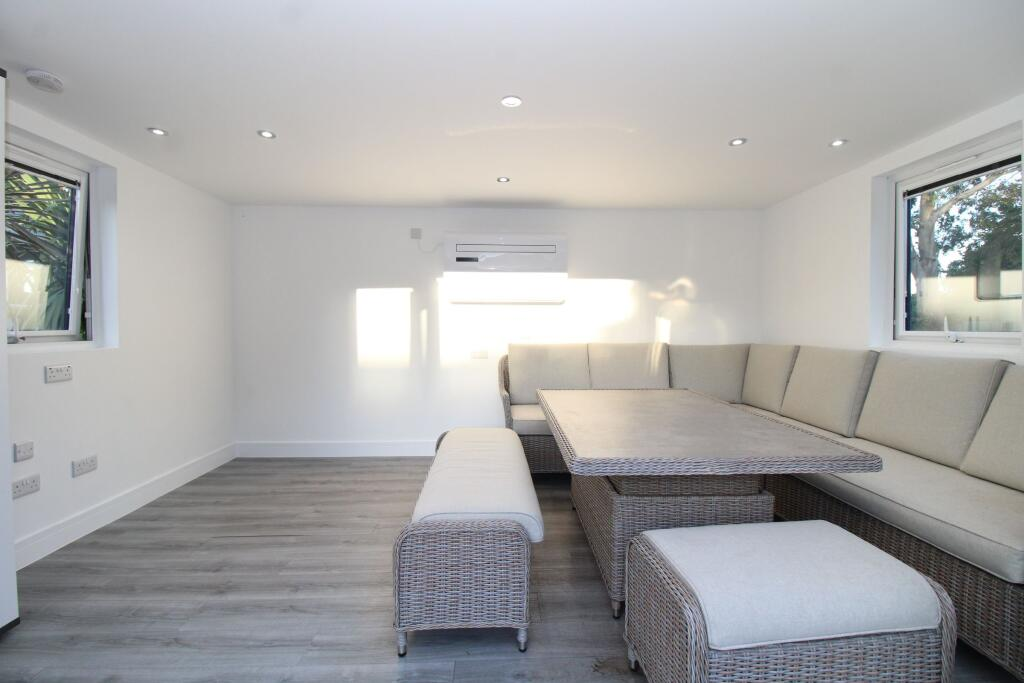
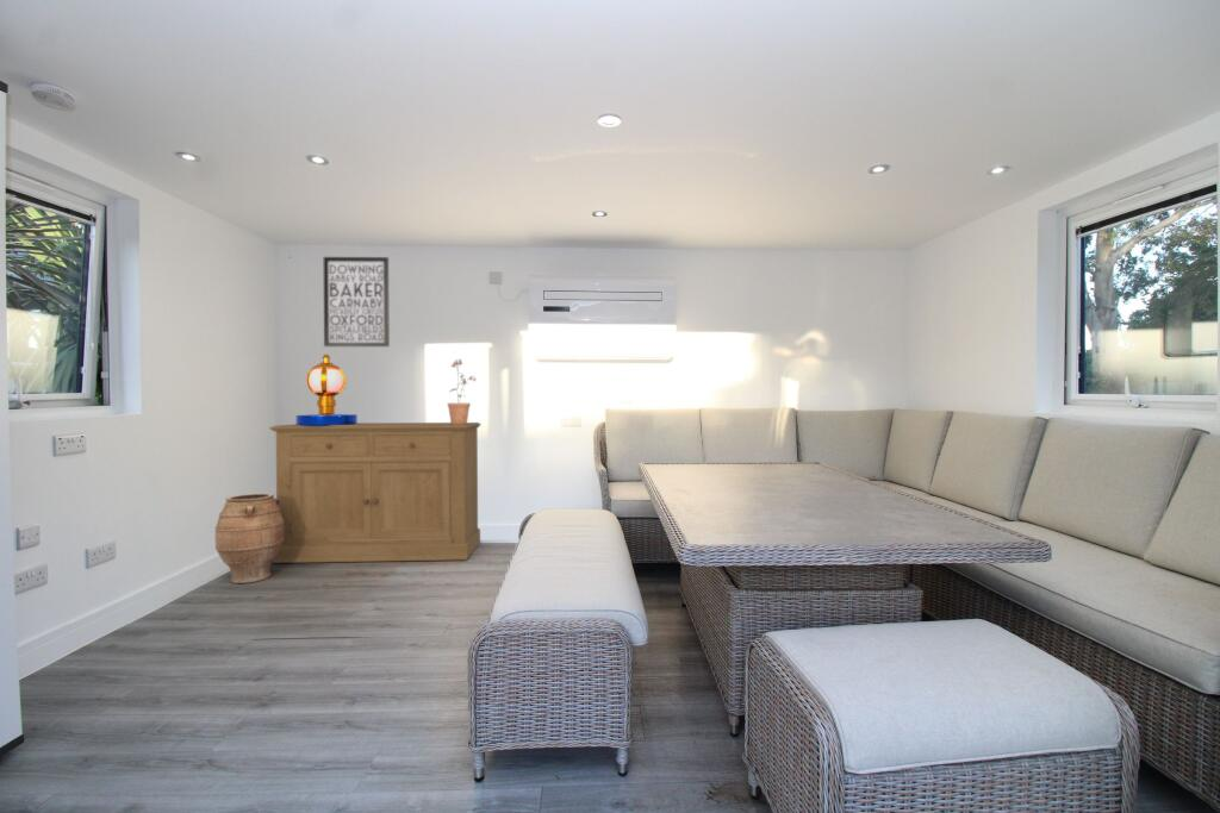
+ table lamp [294,354,359,426]
+ wall art [323,256,391,348]
+ potted plant [447,358,478,424]
+ sideboard [268,421,483,564]
+ vase [213,492,284,584]
